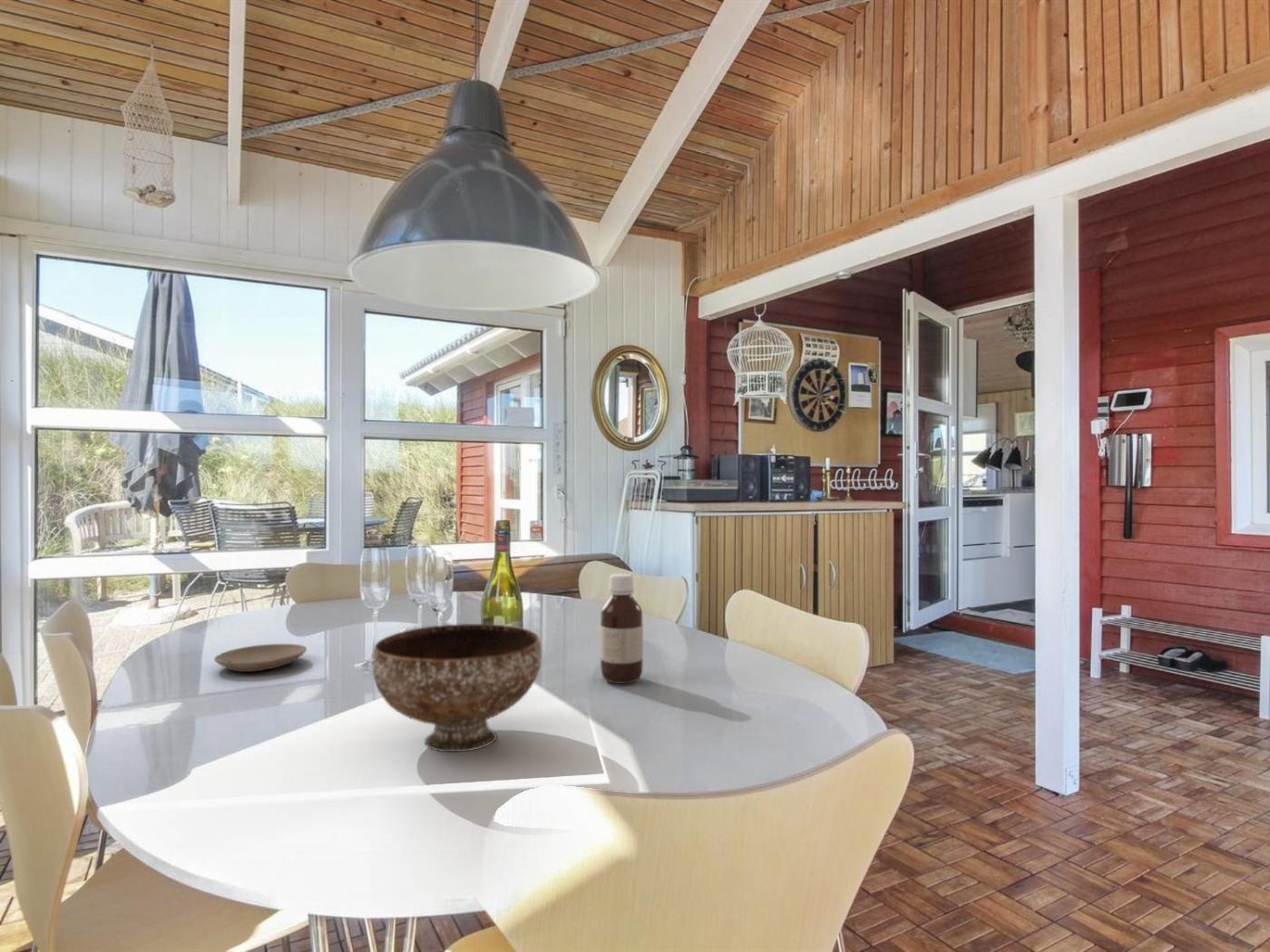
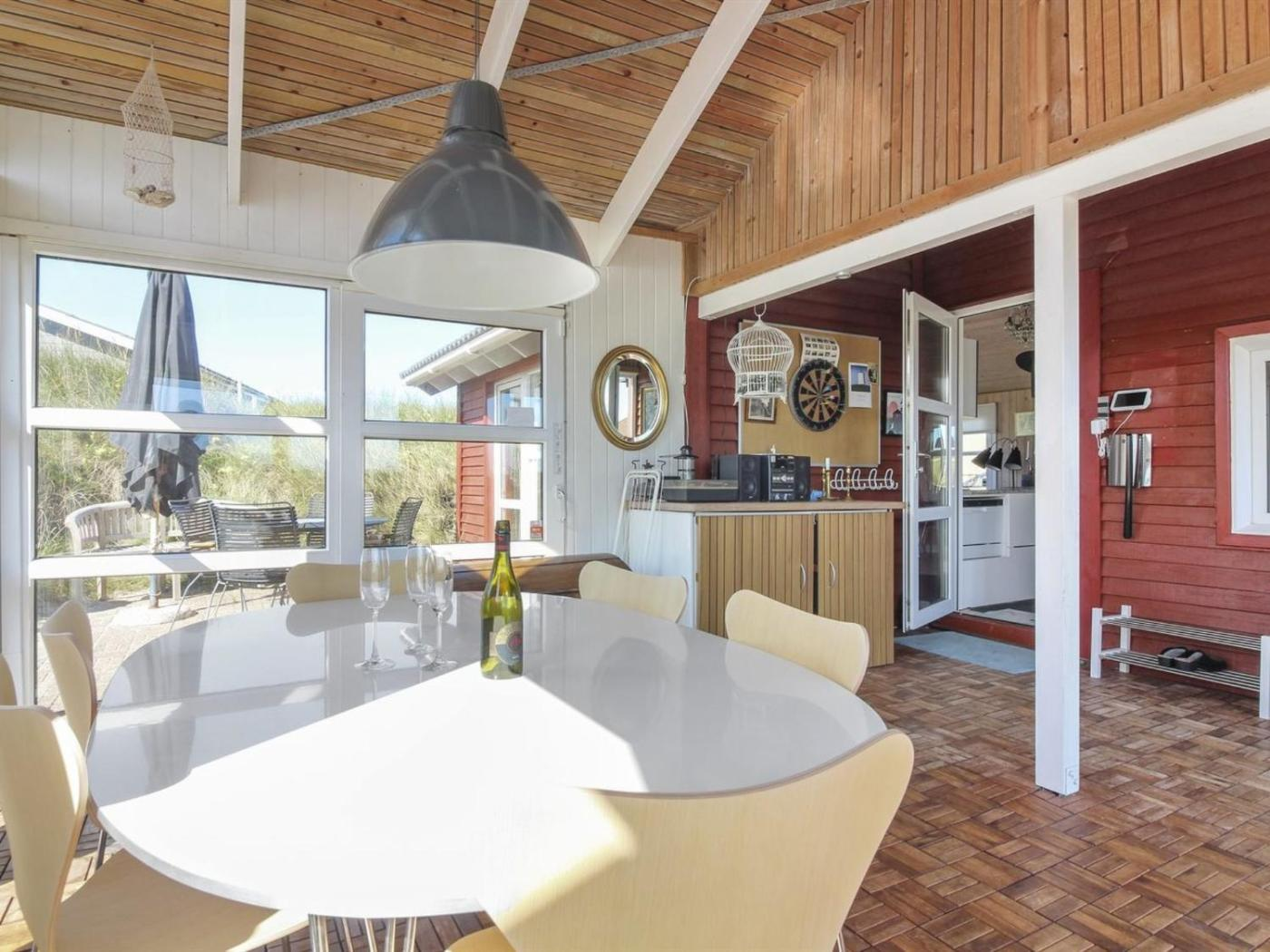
- plate [213,643,308,673]
- bowl [372,623,542,753]
- bottle [600,573,644,685]
